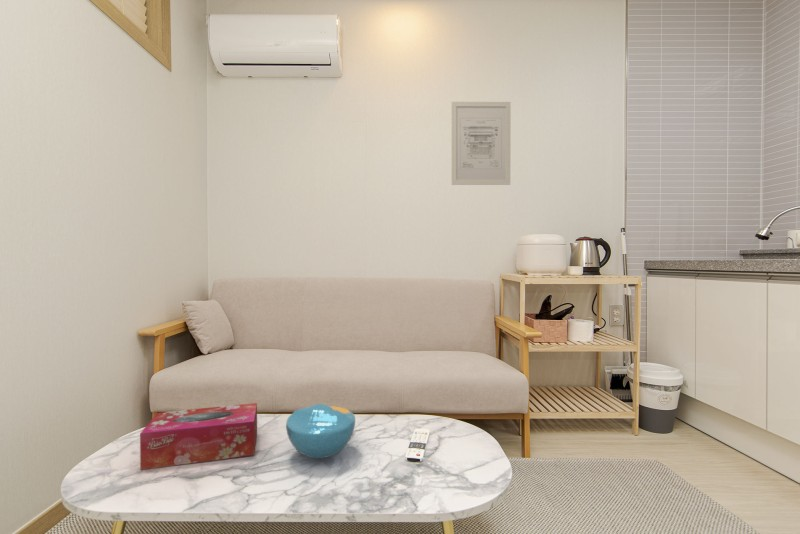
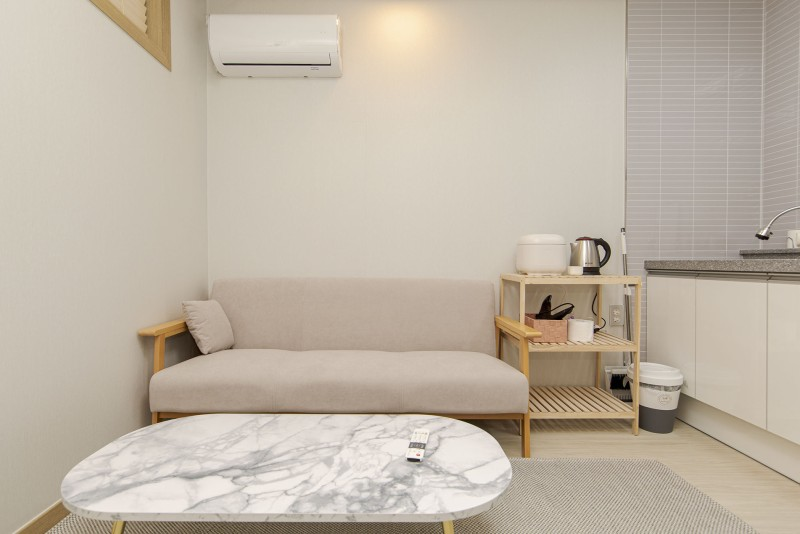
- bowl [285,403,356,459]
- wall art [451,101,512,186]
- tissue box [139,402,258,471]
